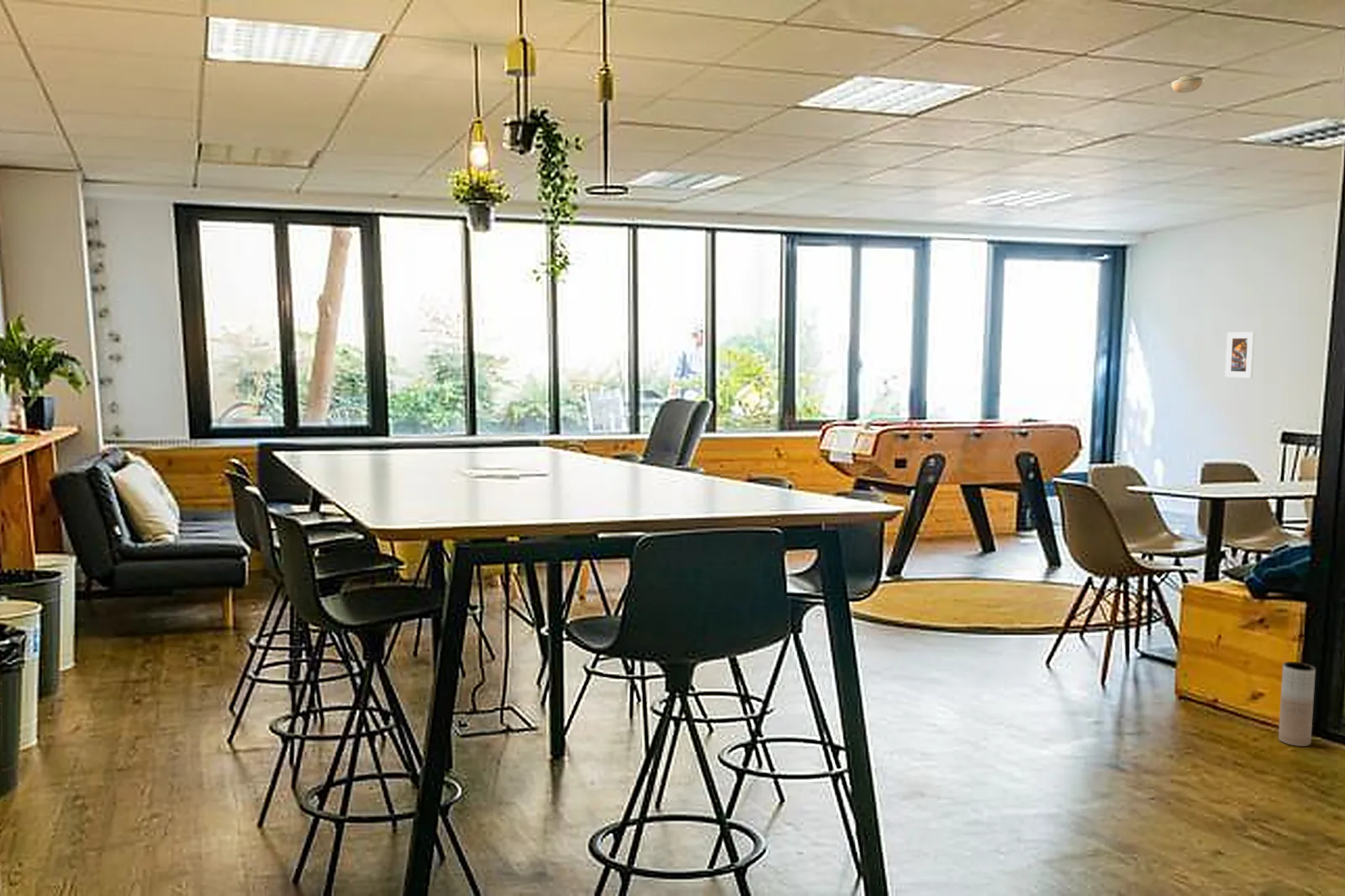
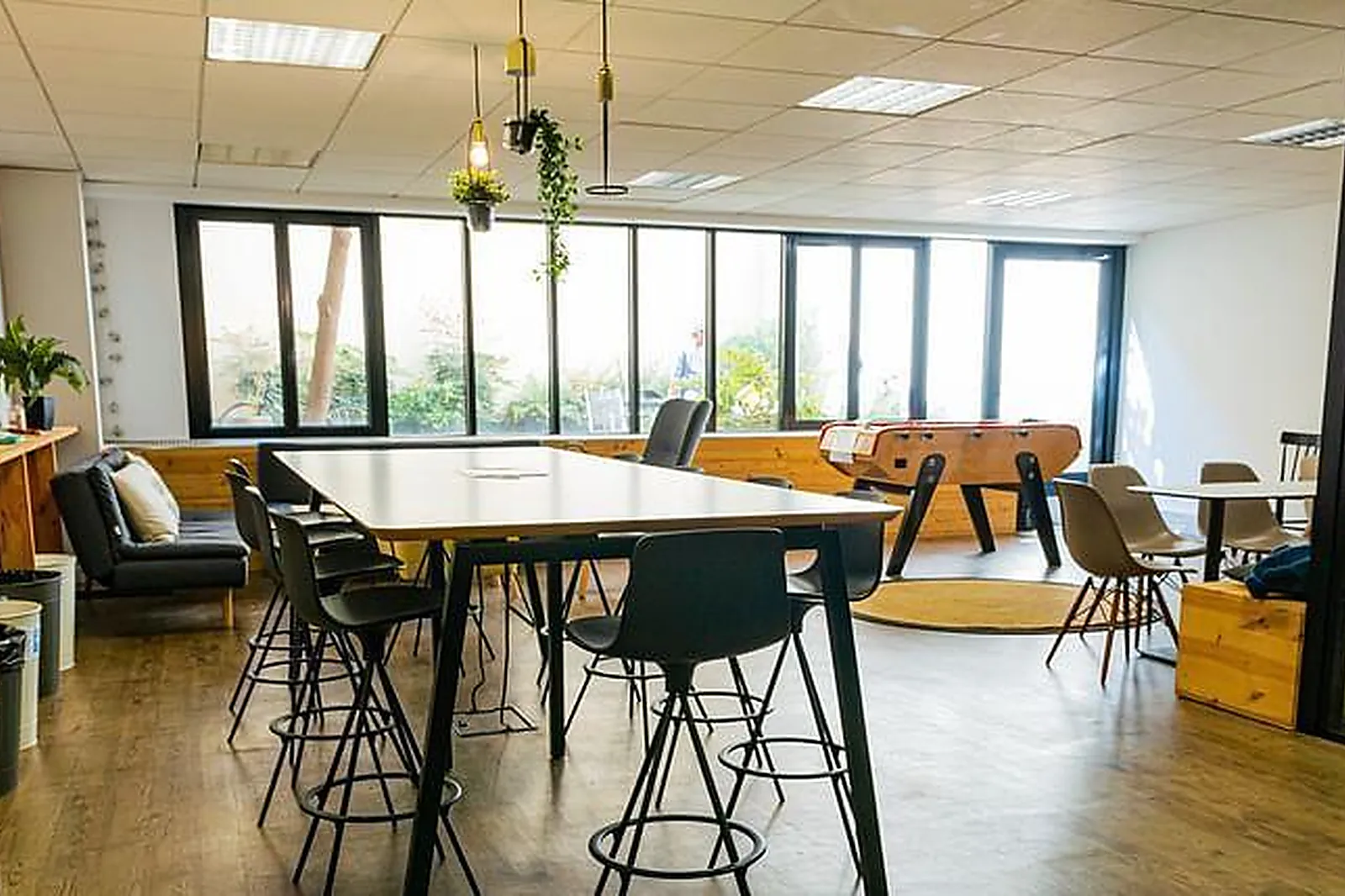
- vase [1278,661,1316,747]
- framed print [1224,331,1256,379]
- smoke detector [1170,75,1204,94]
